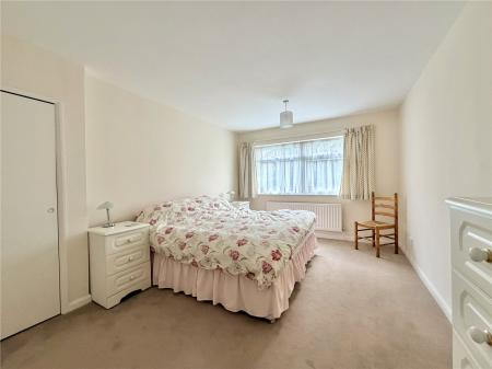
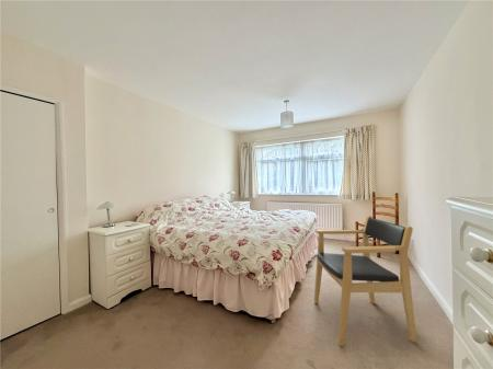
+ armchair [313,215,417,347]
